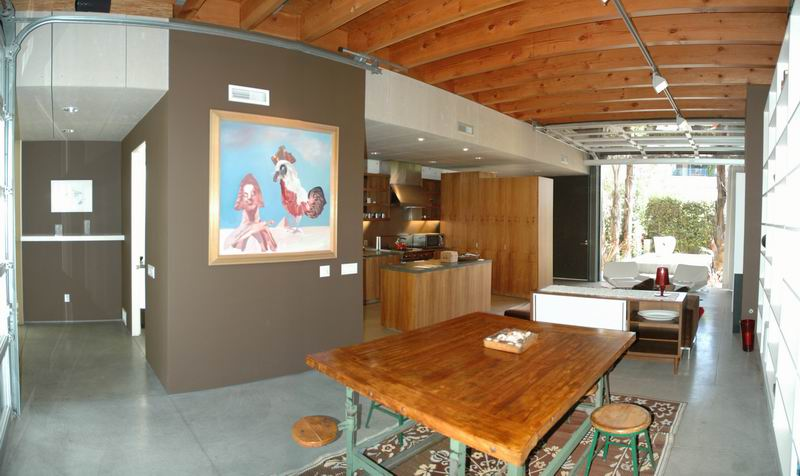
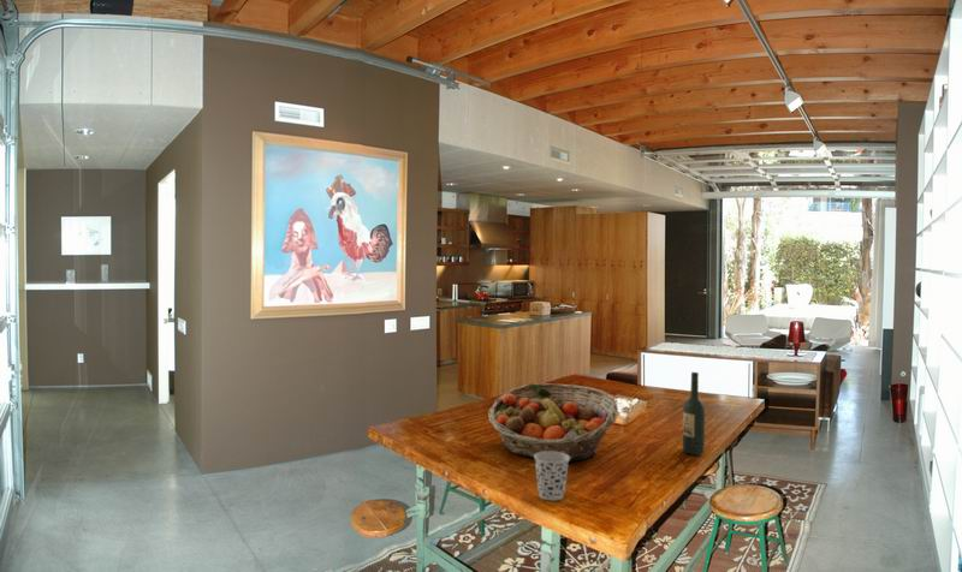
+ wine bottle [682,371,706,457]
+ cup [534,452,570,502]
+ fruit basket [487,382,619,463]
